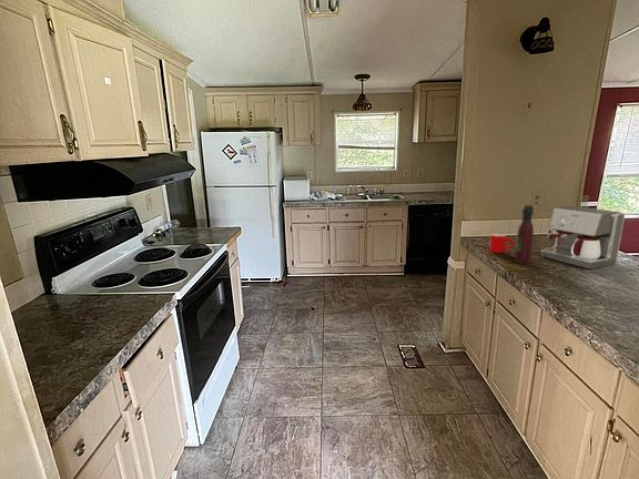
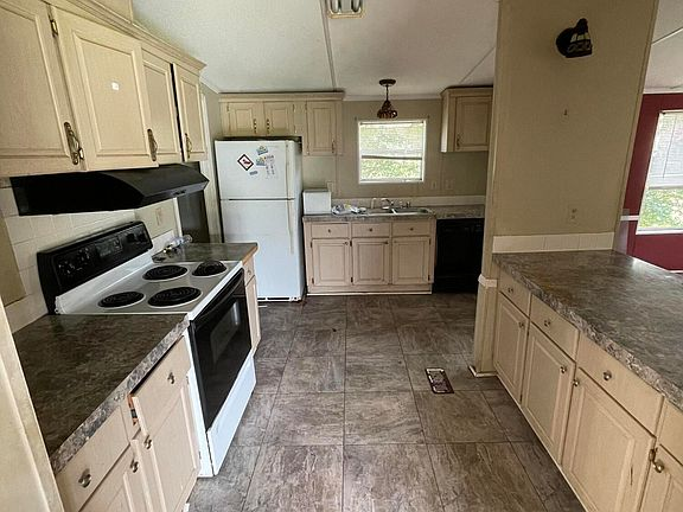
- coffee maker [540,205,626,269]
- wine bottle [514,204,535,265]
- mug [488,233,515,254]
